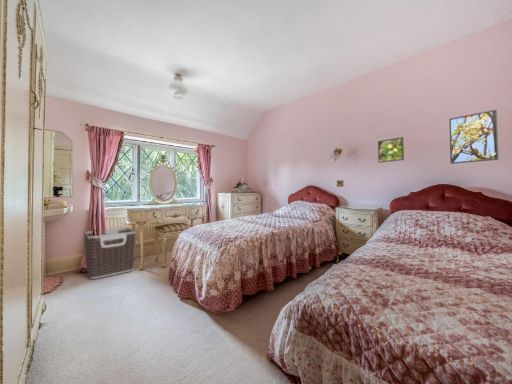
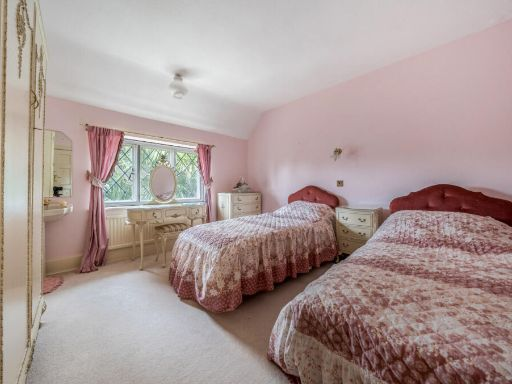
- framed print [448,108,499,165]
- clothes hamper [83,227,137,280]
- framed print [377,136,405,164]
